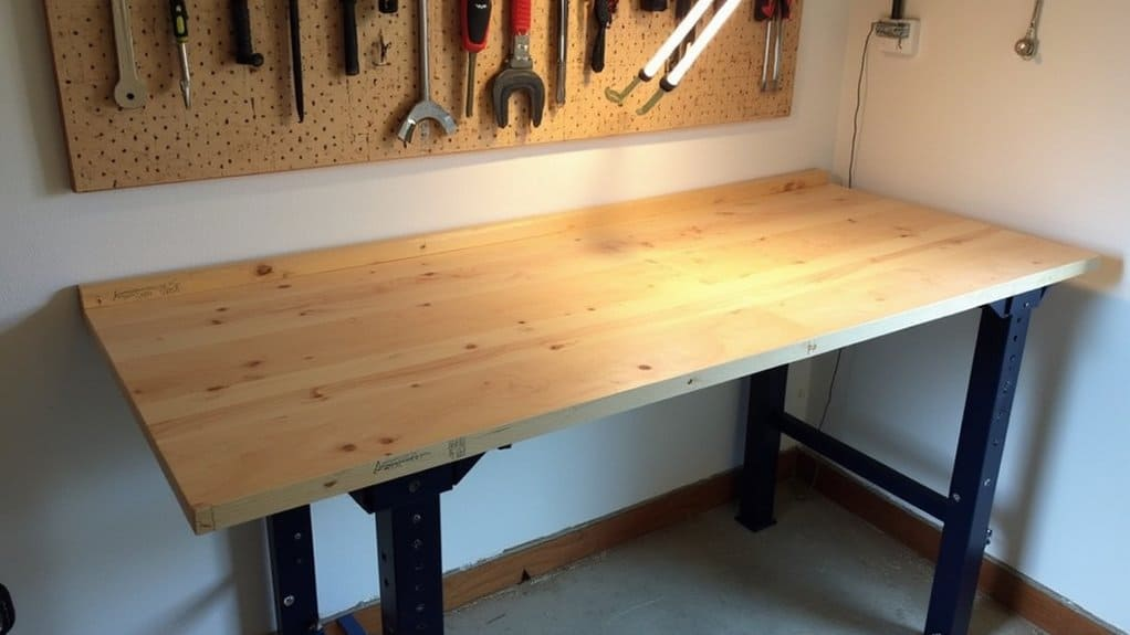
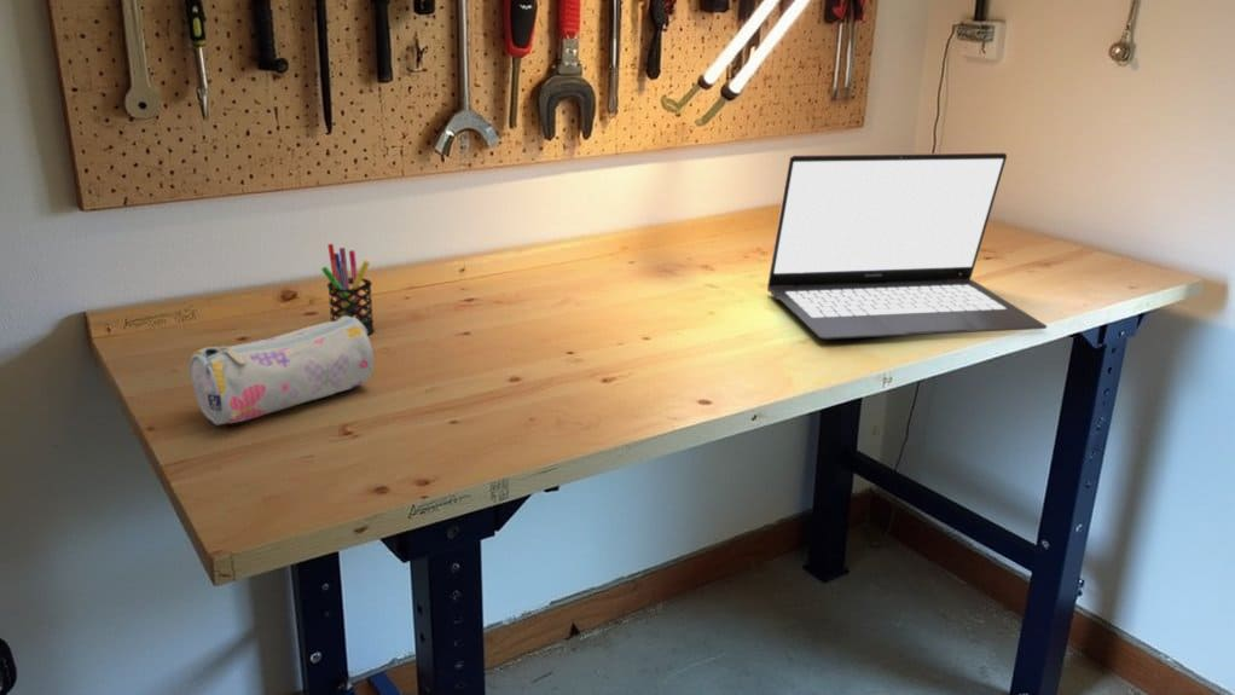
+ pen holder [320,243,376,337]
+ pencil case [189,317,375,427]
+ laptop [766,151,1048,341]
